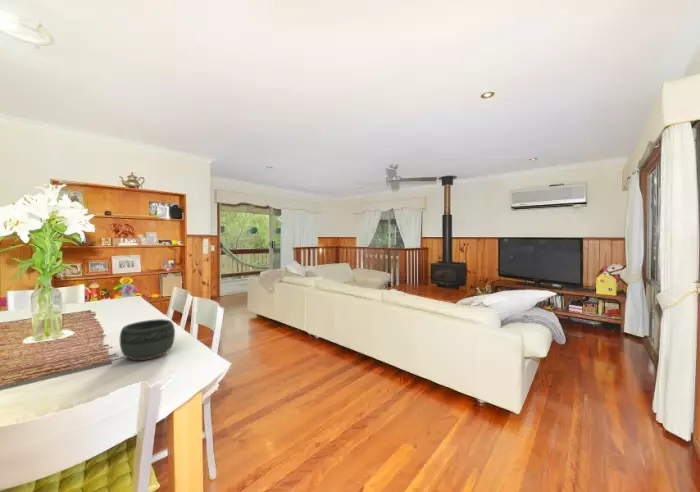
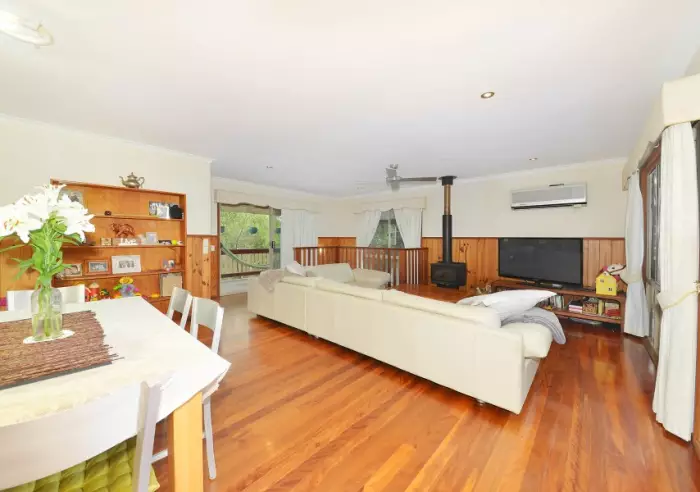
- bowl [119,318,176,361]
